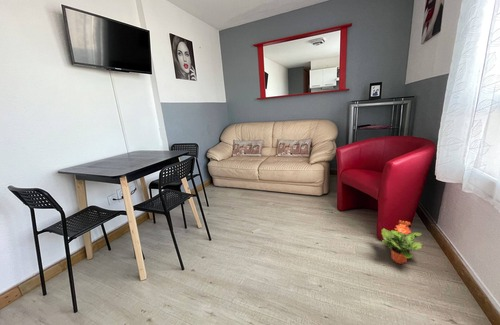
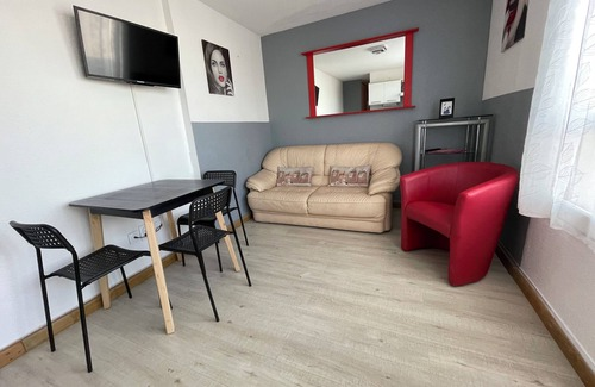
- potted plant [380,219,423,265]
